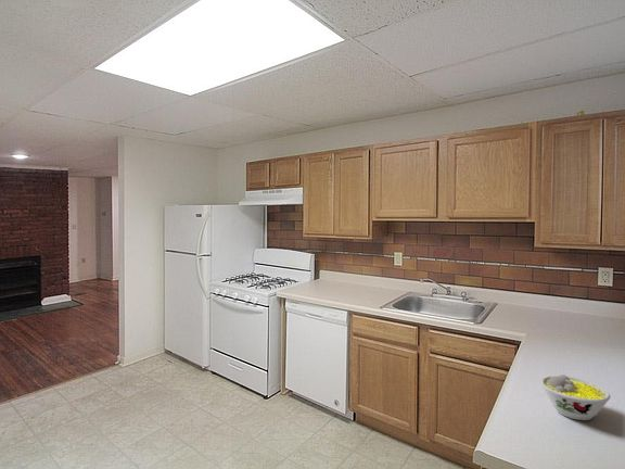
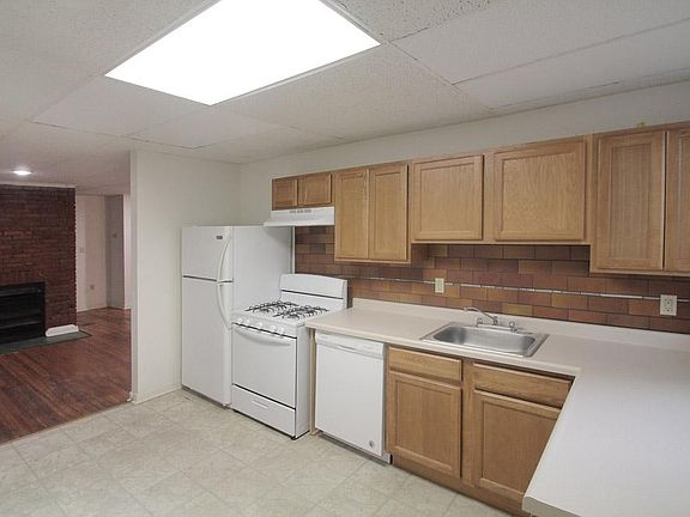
- bowl [539,373,611,421]
